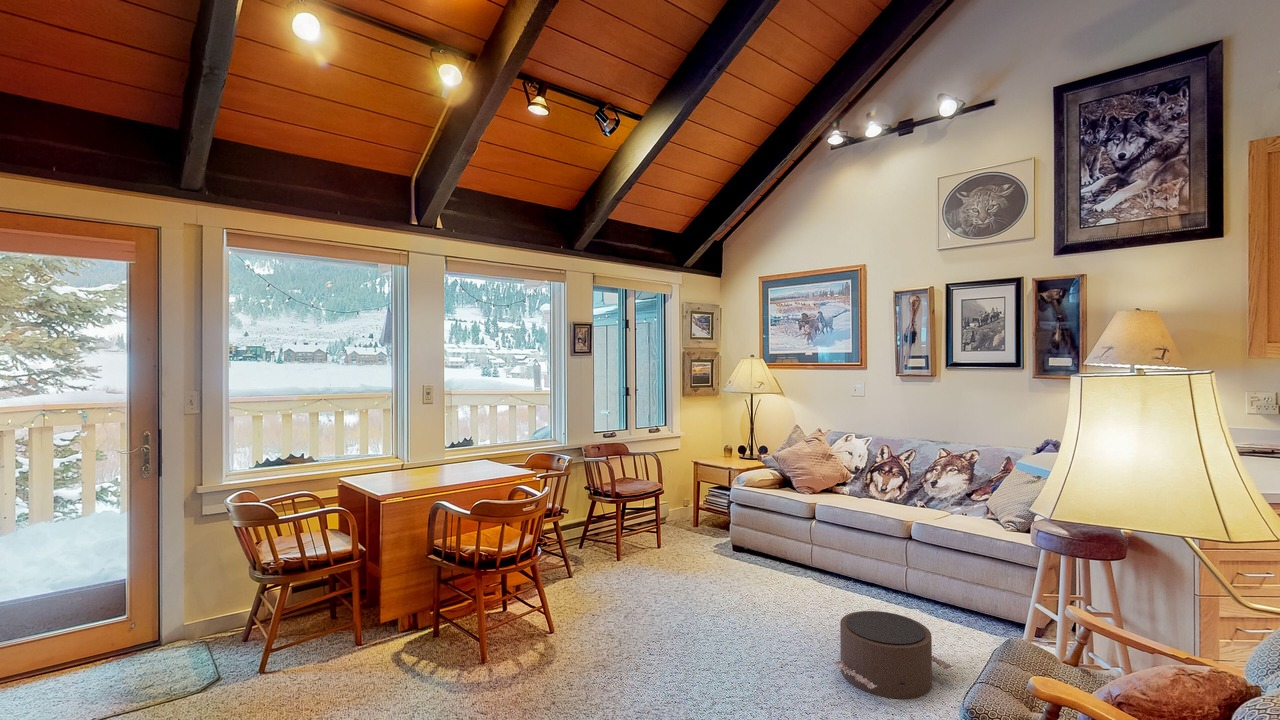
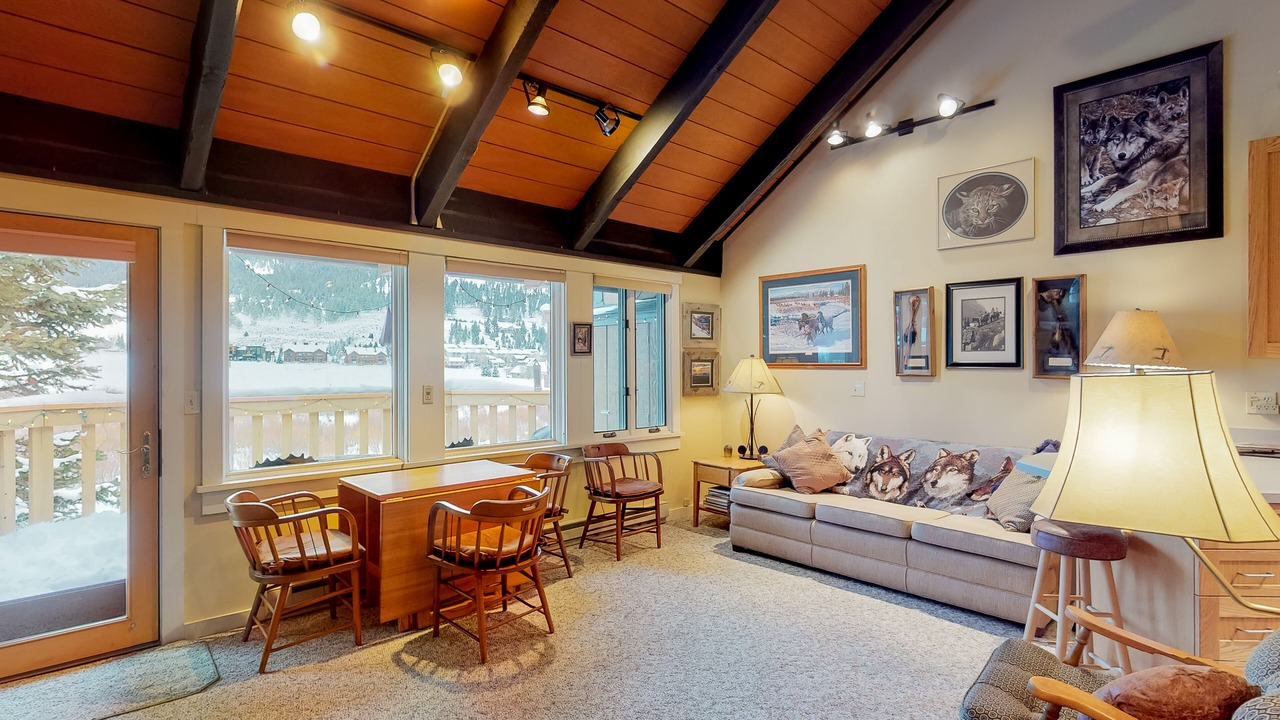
- pouf [833,610,953,700]
